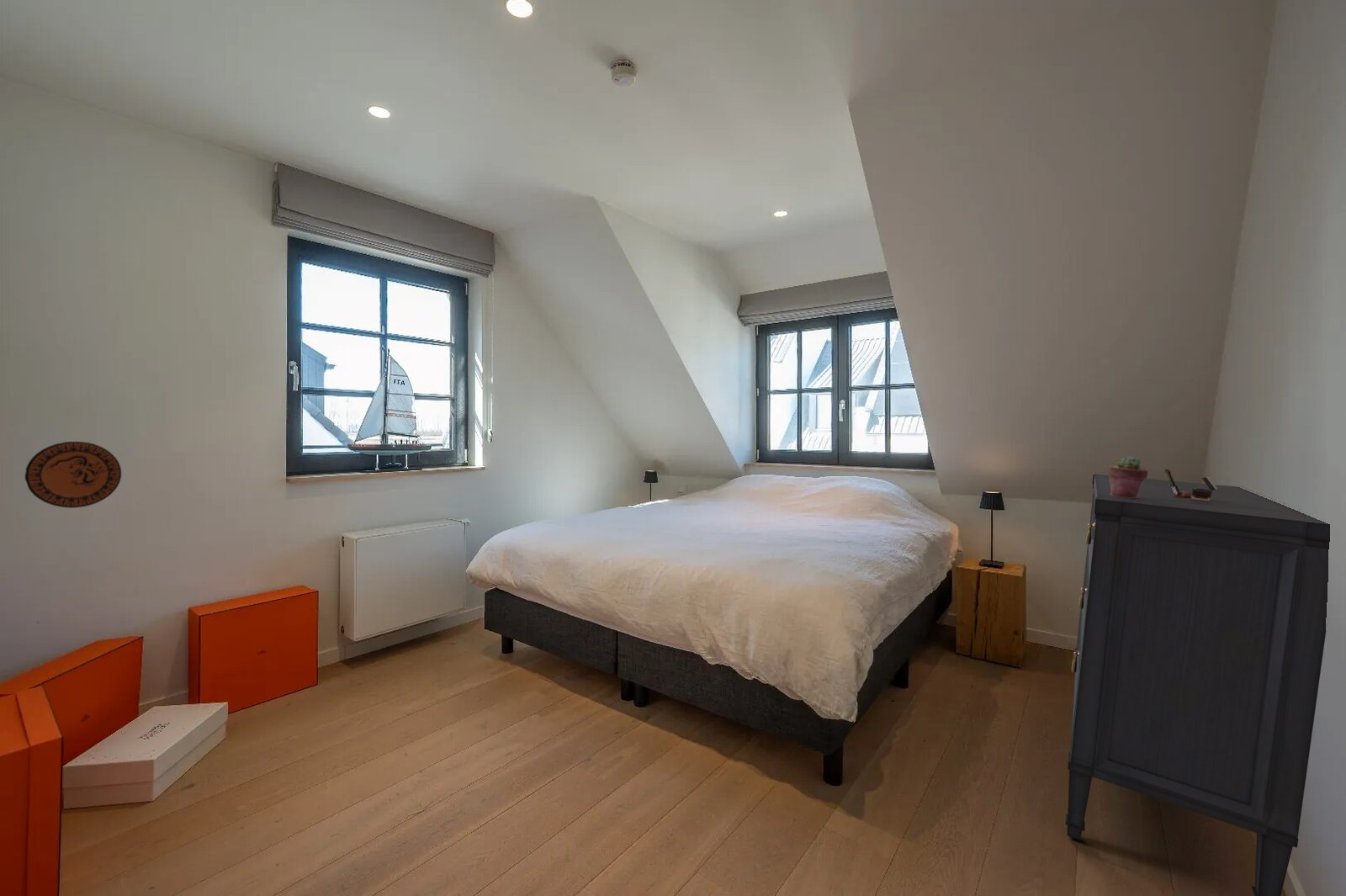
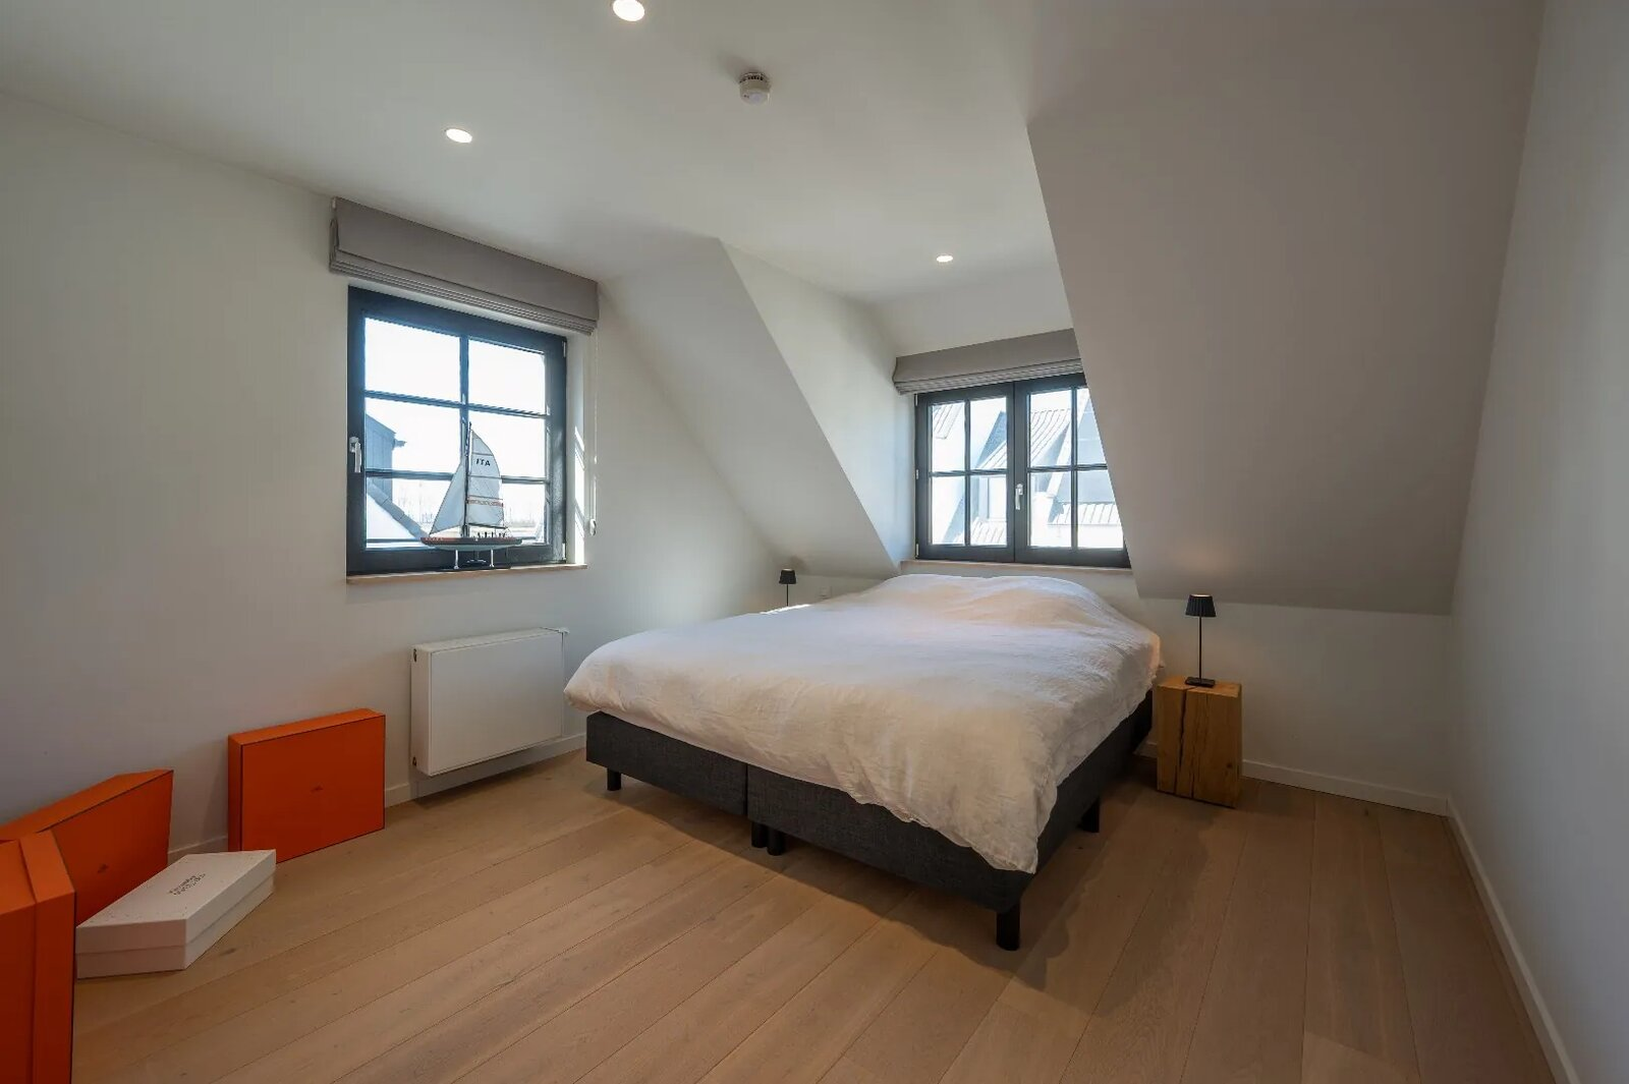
- dresser [1064,474,1330,896]
- decorative plate [24,441,122,509]
- potted succulent [1107,455,1149,498]
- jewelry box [1164,469,1217,501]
